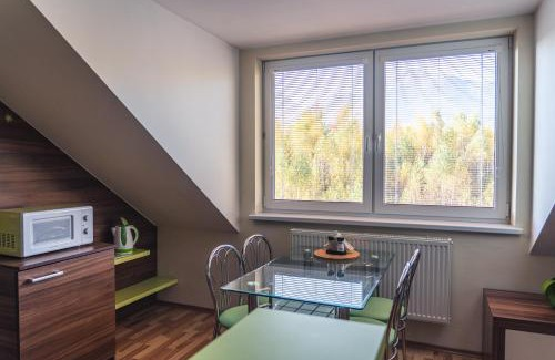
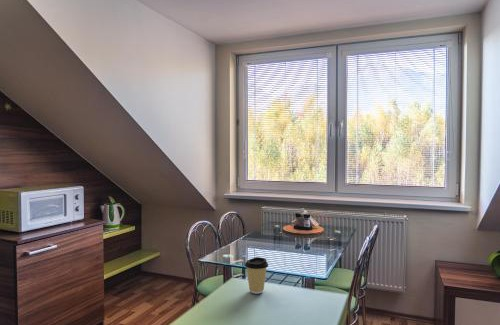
+ coffee cup [244,256,269,295]
